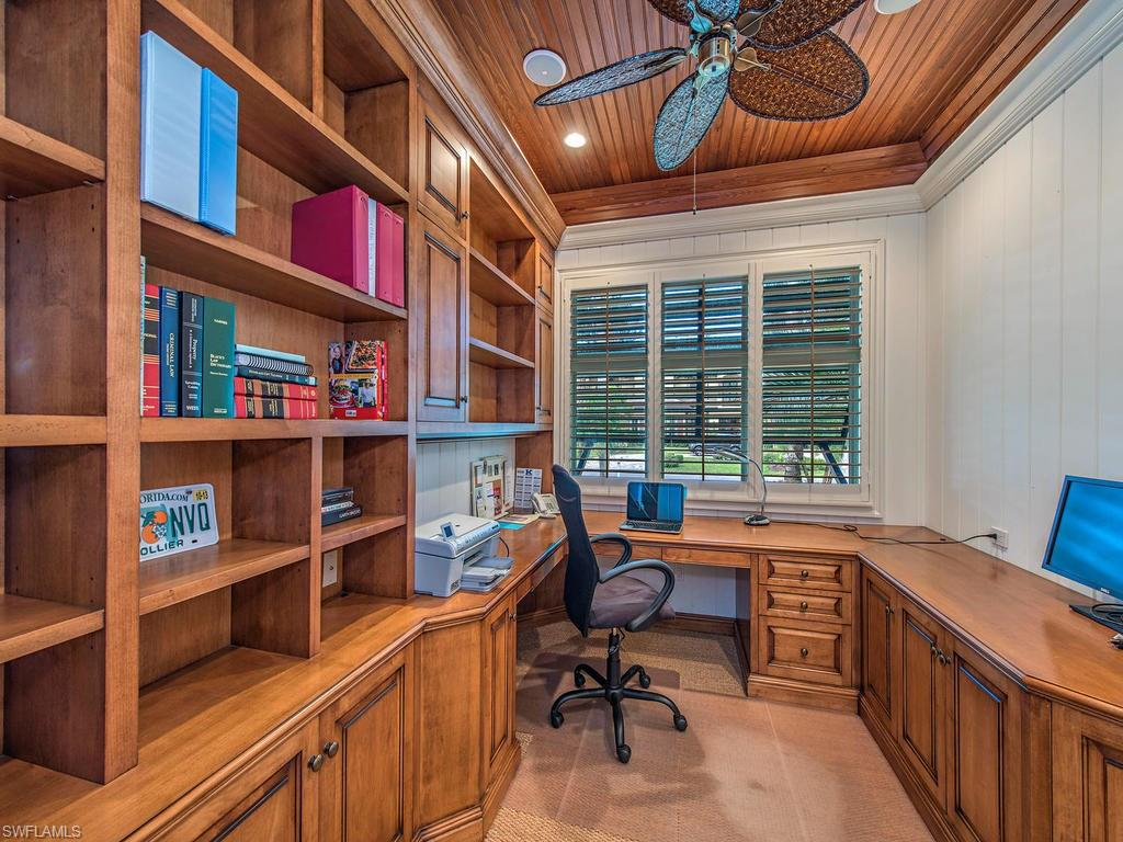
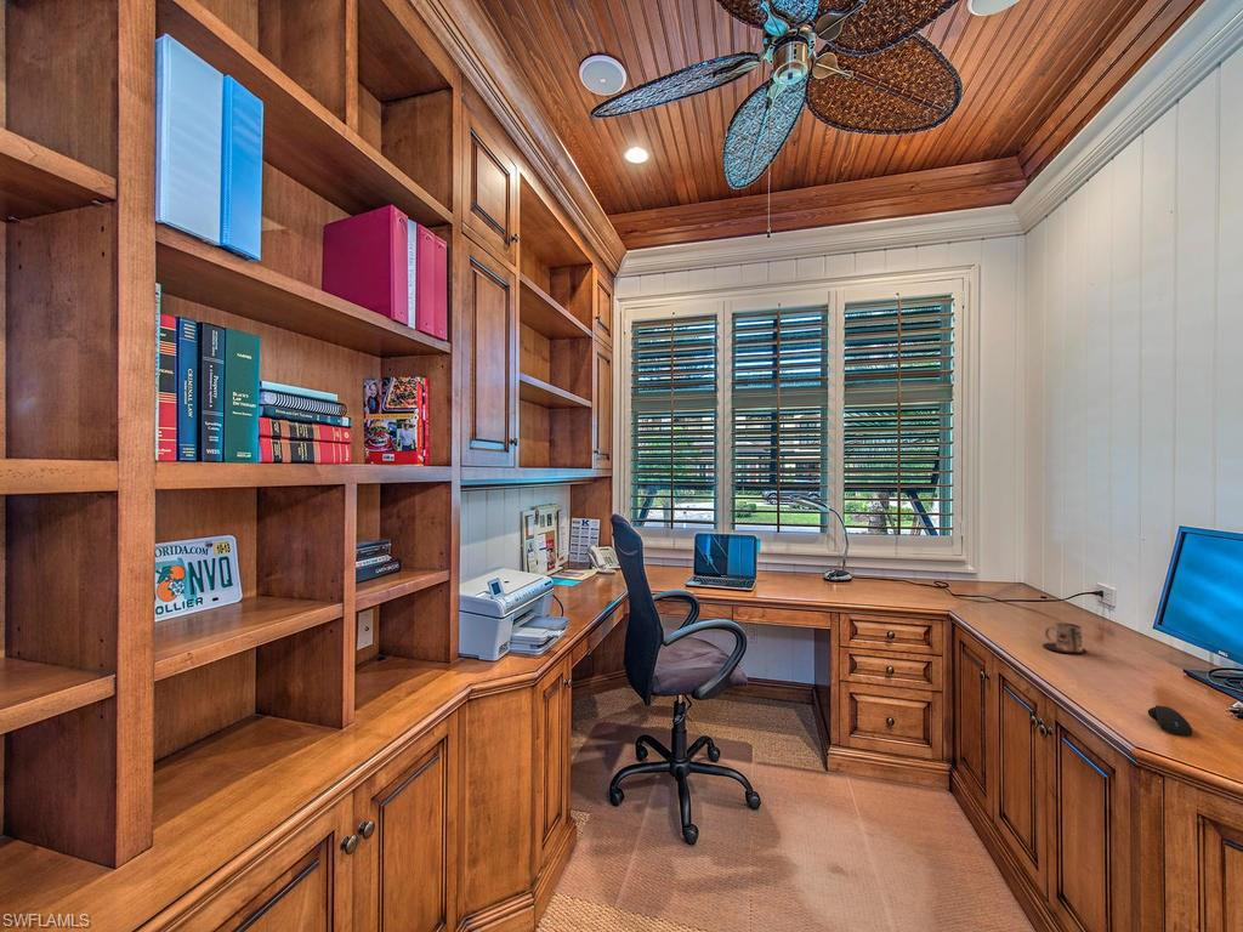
+ mug [1041,621,1088,654]
+ computer mouse [1147,704,1194,737]
